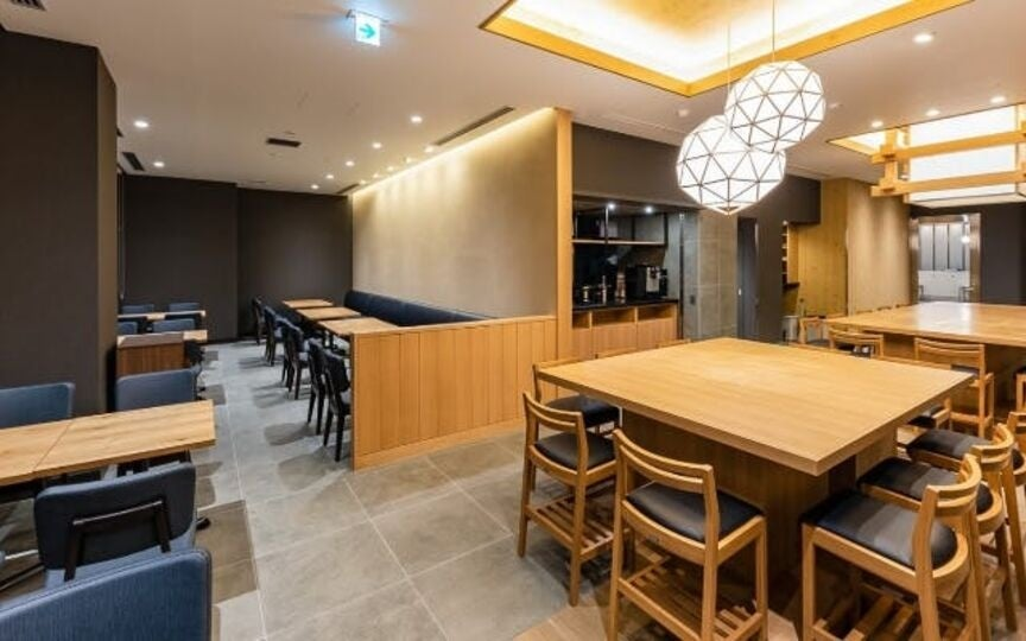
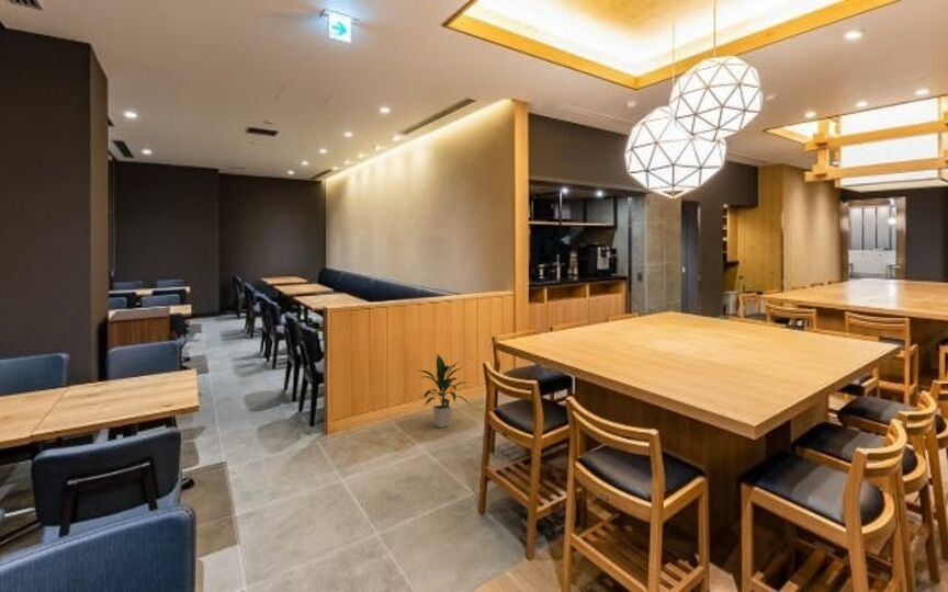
+ indoor plant [417,353,471,429]
